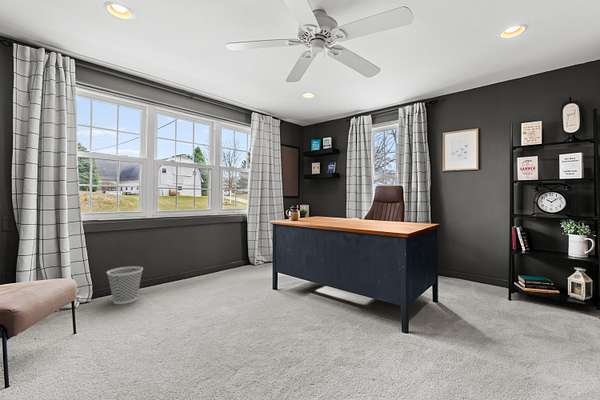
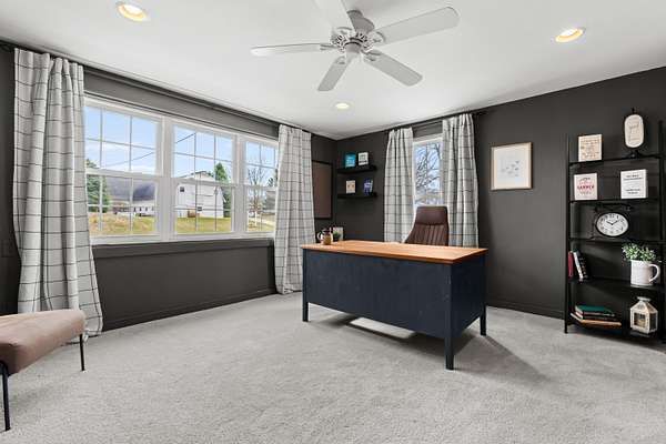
- wastebasket [106,265,144,305]
